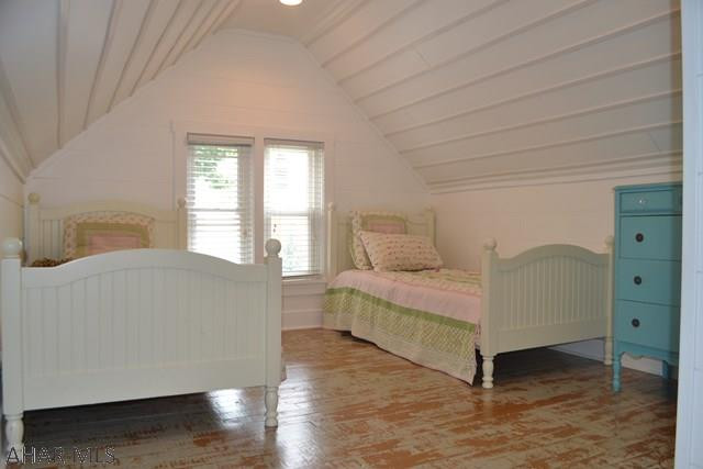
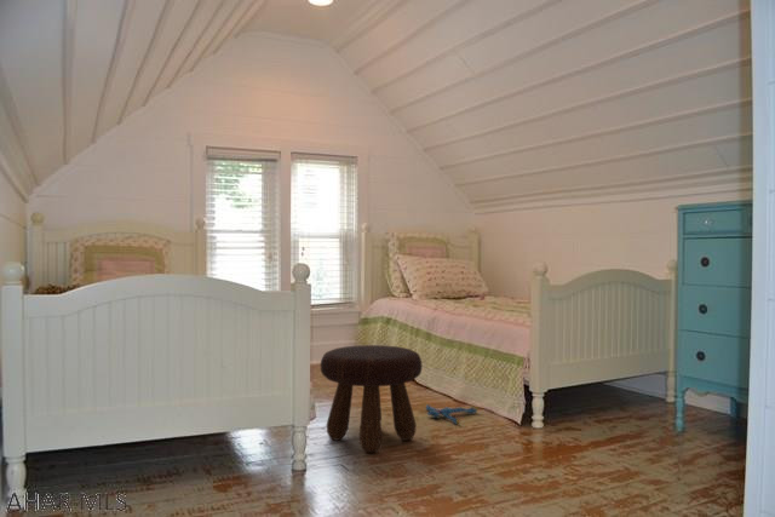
+ plush toy [424,403,480,425]
+ footstool [320,344,424,453]
